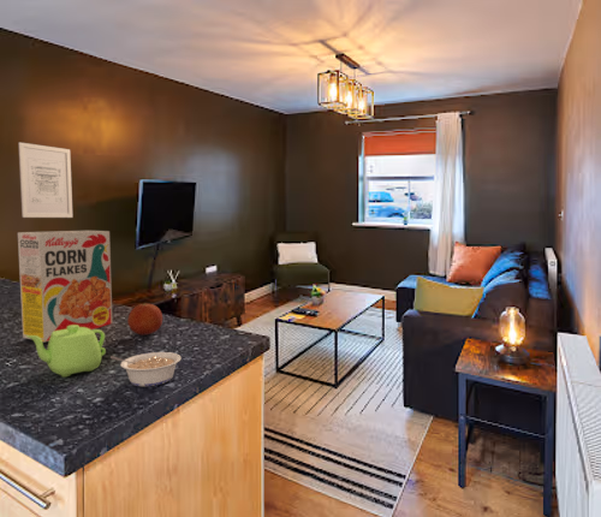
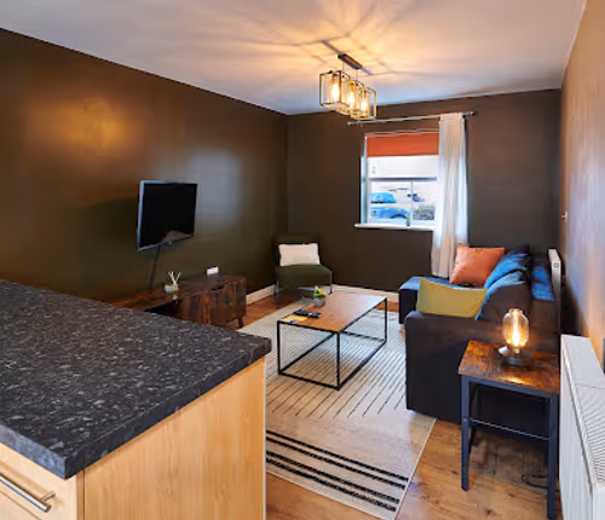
- fruit [126,302,163,337]
- cereal box [17,230,113,344]
- teapot [25,325,107,378]
- wall art [17,141,73,219]
- legume [109,351,183,387]
